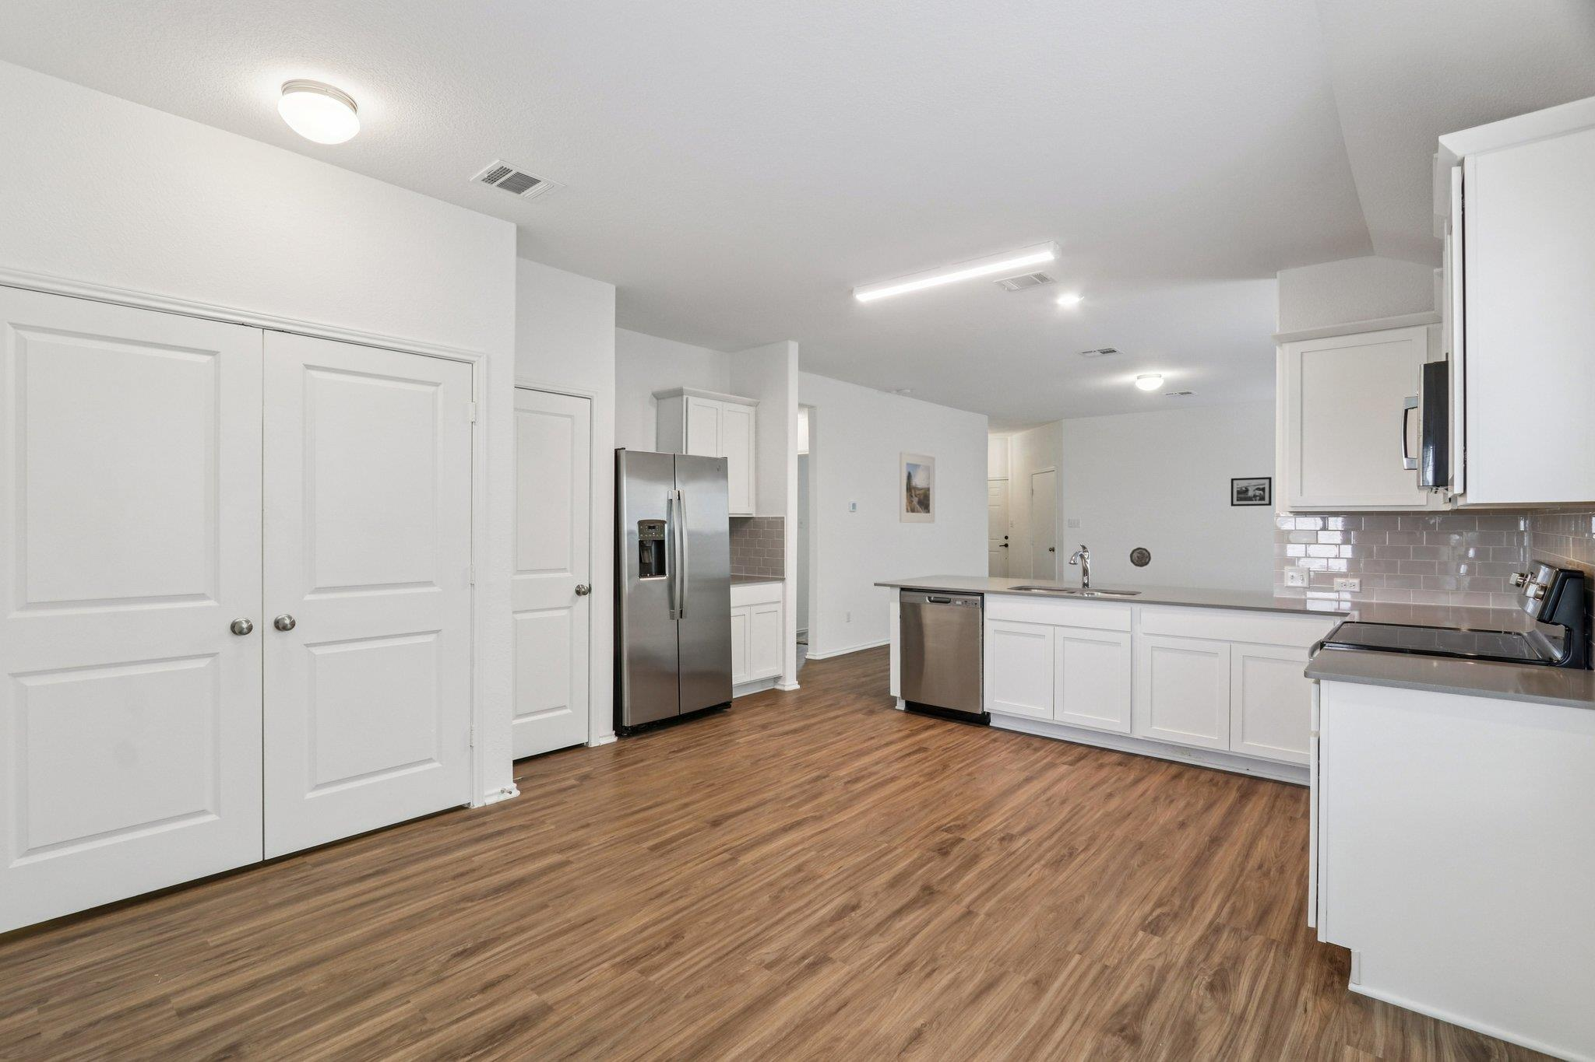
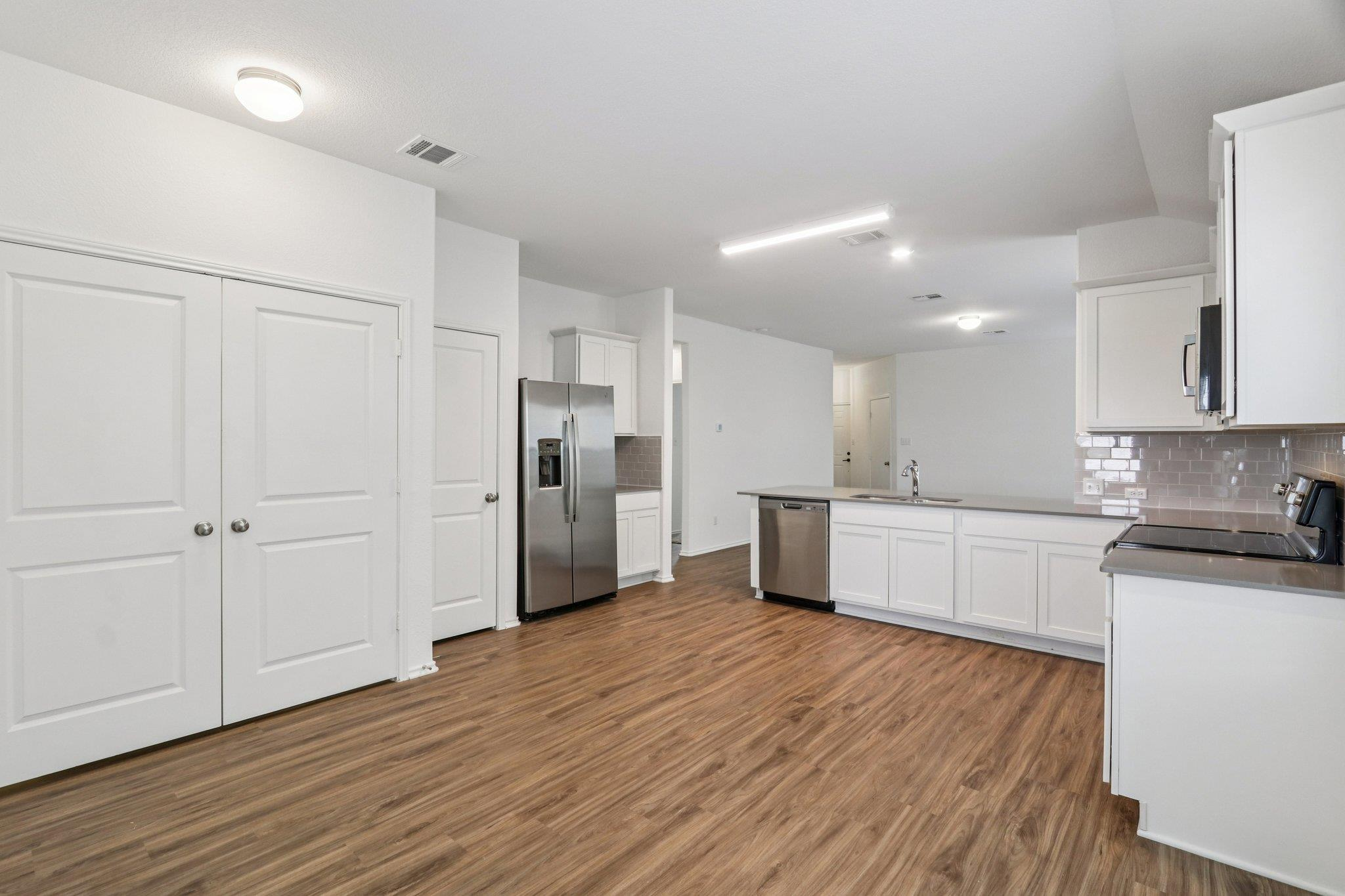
- picture frame [1230,476,1272,507]
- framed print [899,450,936,524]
- decorative plate [1129,546,1151,568]
